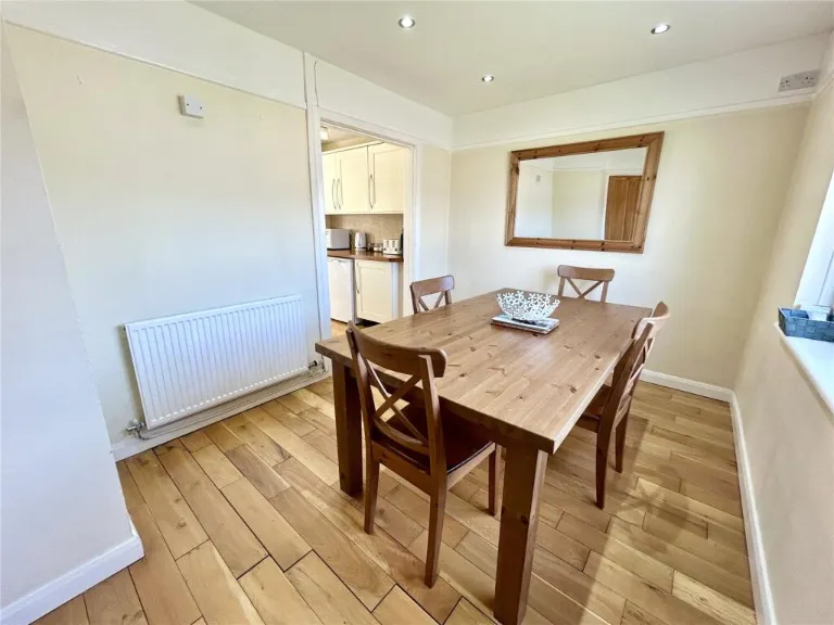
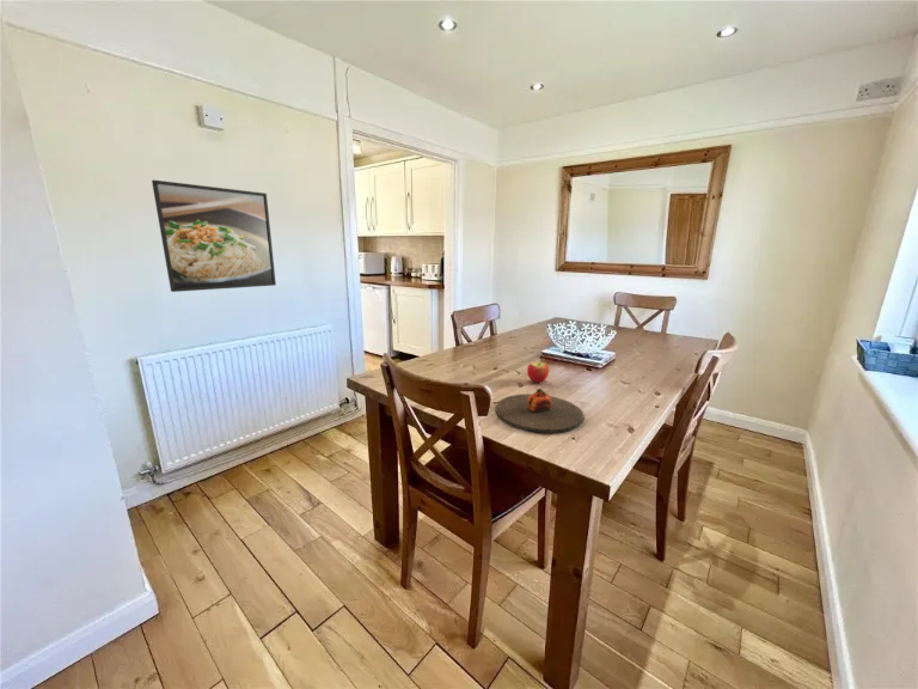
+ plate [494,388,586,434]
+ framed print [151,179,277,293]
+ apple [526,356,550,384]
